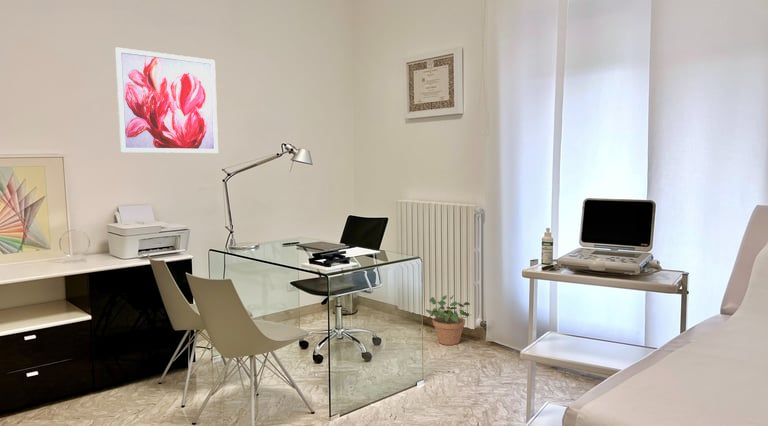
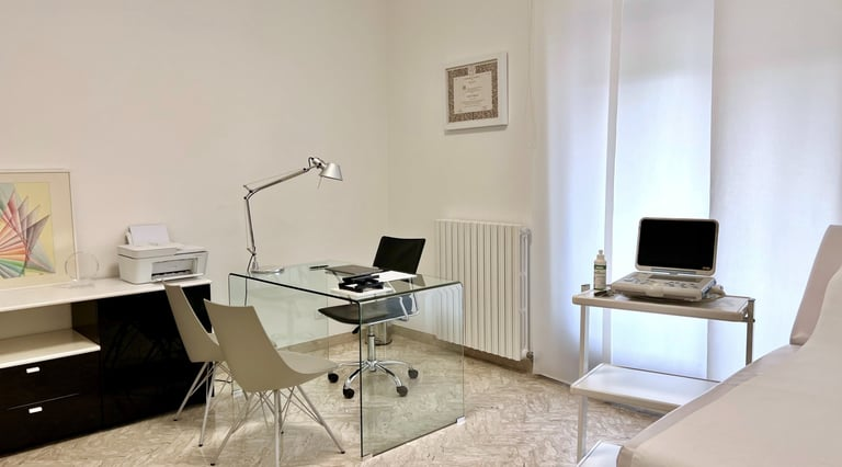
- wall art [114,46,219,154]
- potted plant [424,294,471,346]
